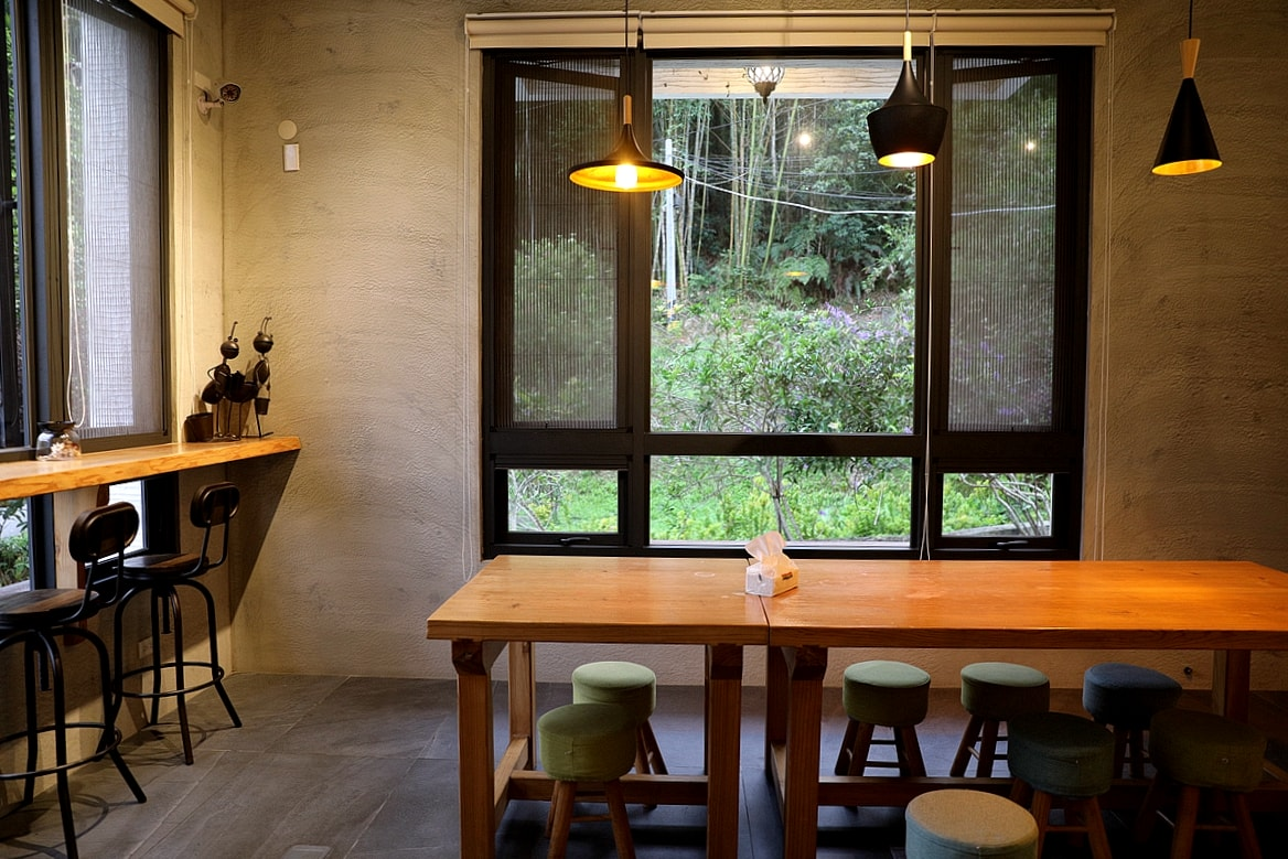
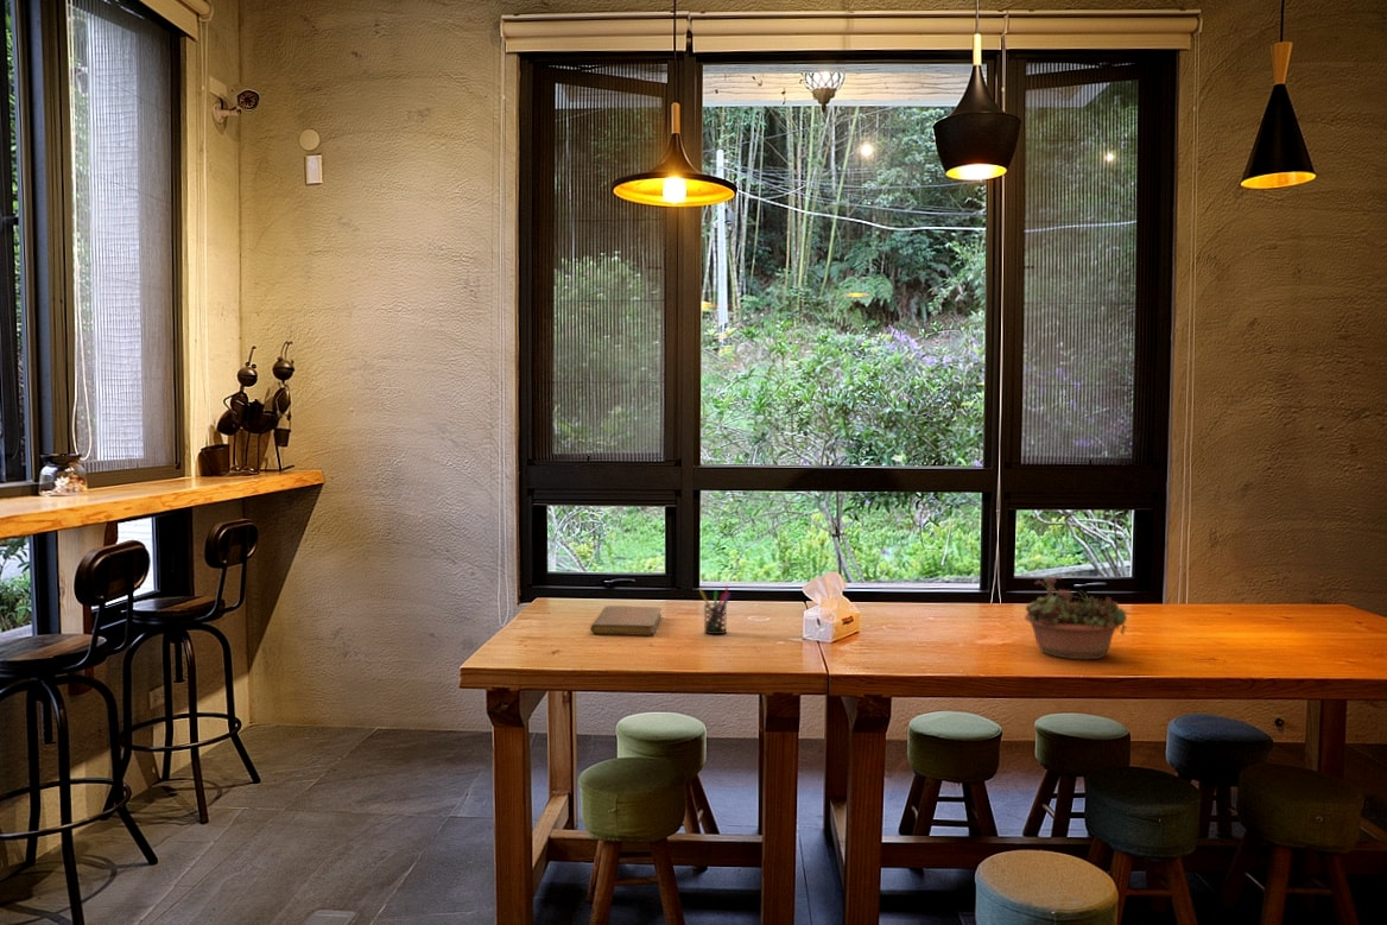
+ pen holder [698,585,733,635]
+ succulent planter [1024,575,1128,660]
+ notebook [589,604,663,636]
